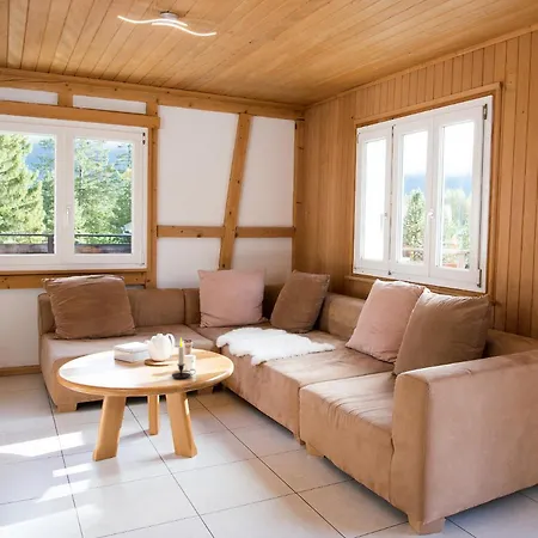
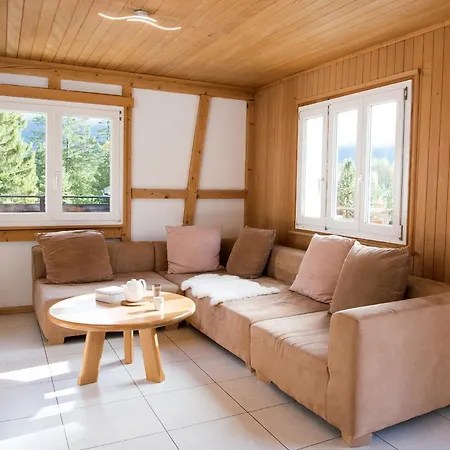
- candle [171,336,196,379]
